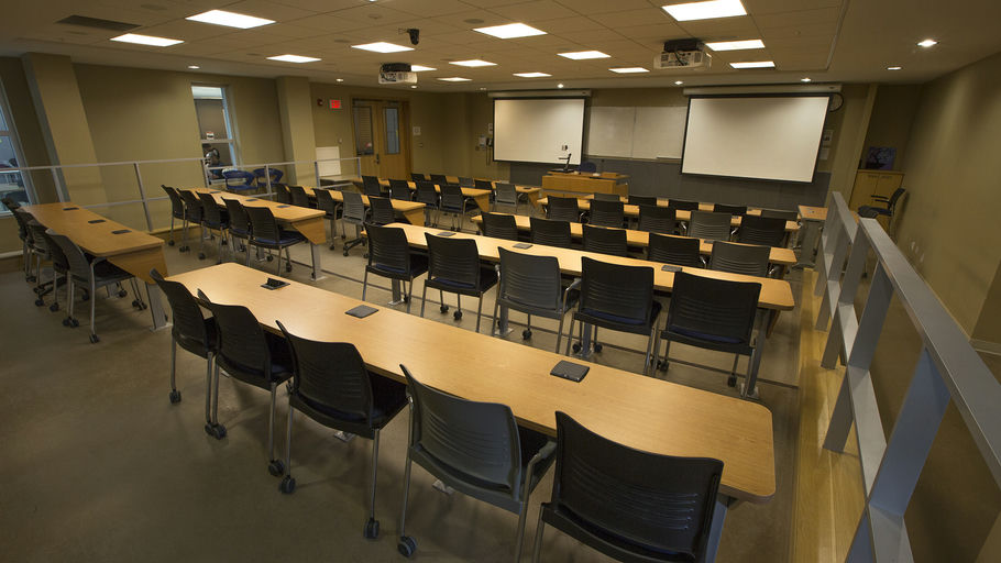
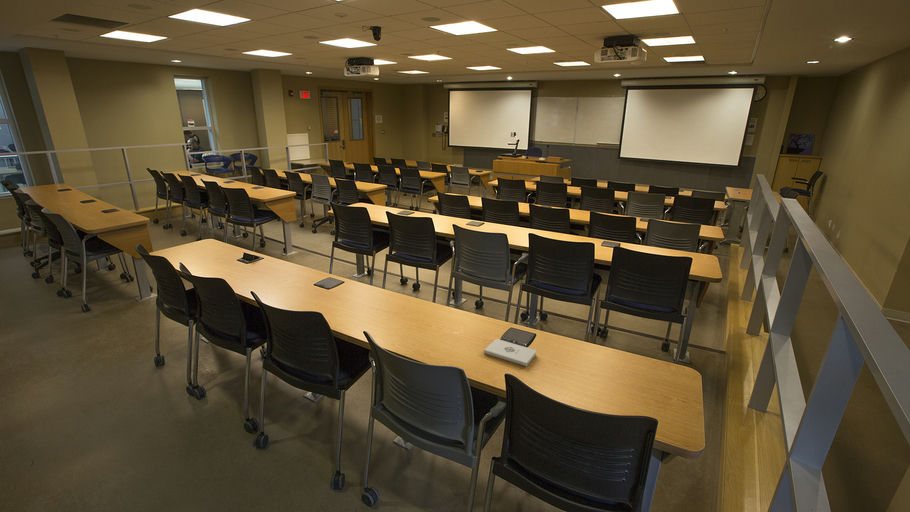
+ notepad [483,338,537,367]
